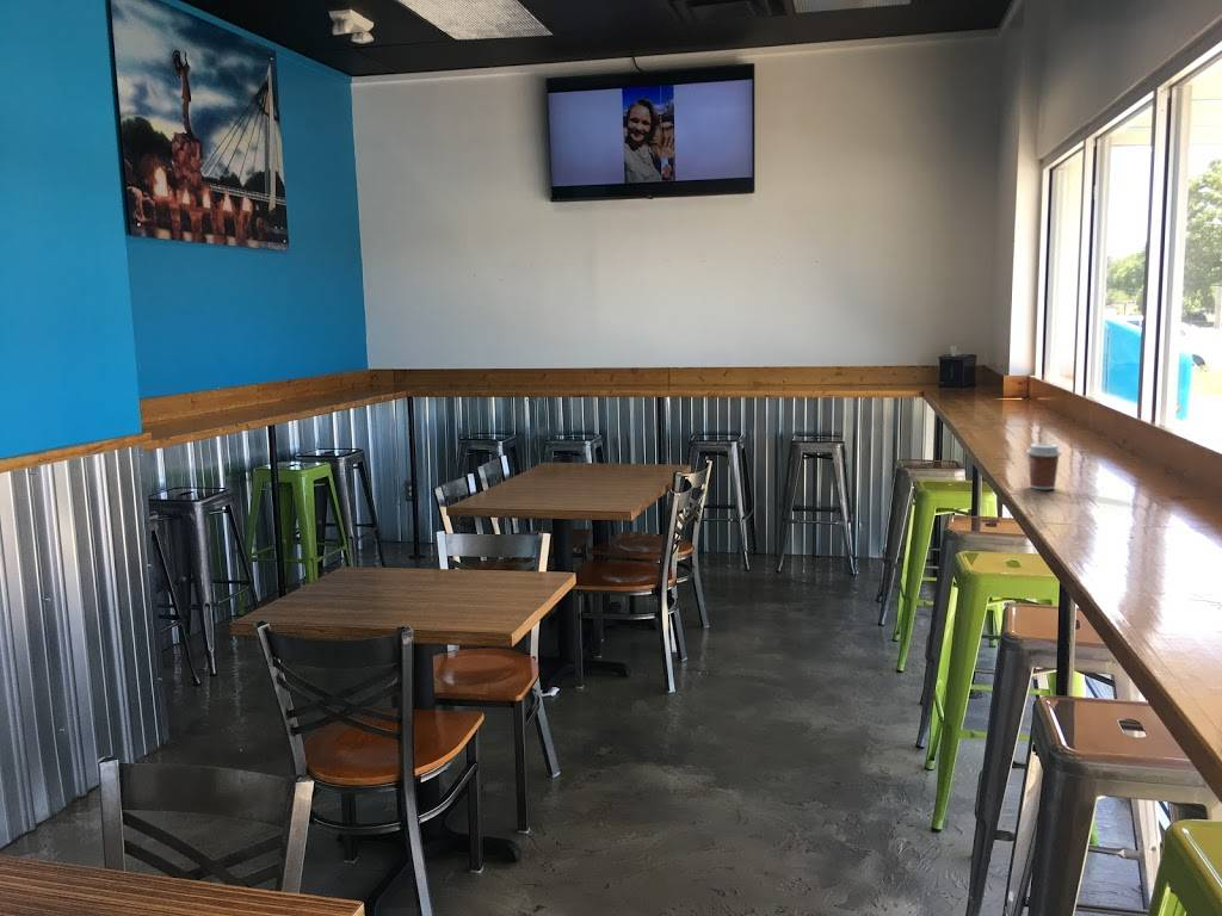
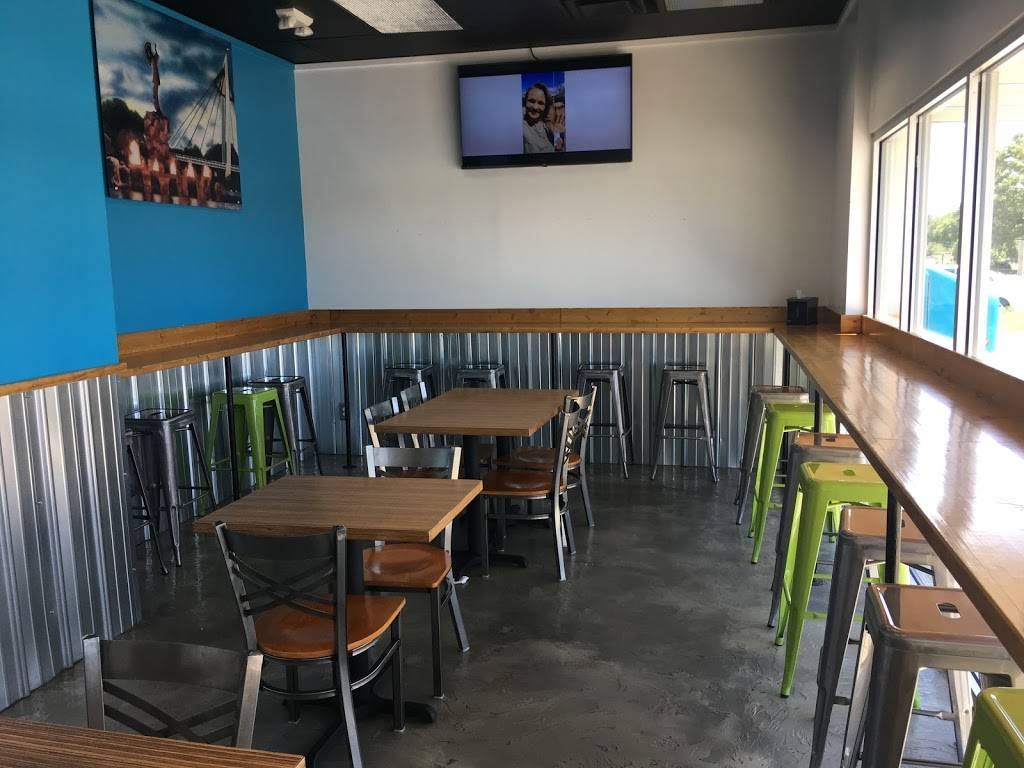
- coffee cup [1025,442,1063,490]
